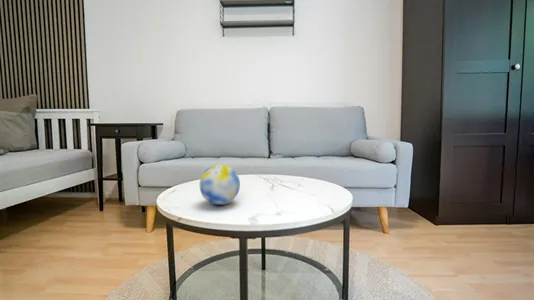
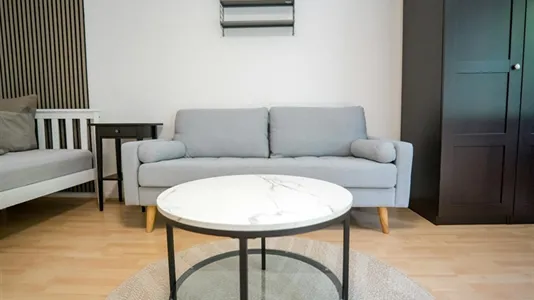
- decorative ball [199,164,241,206]
